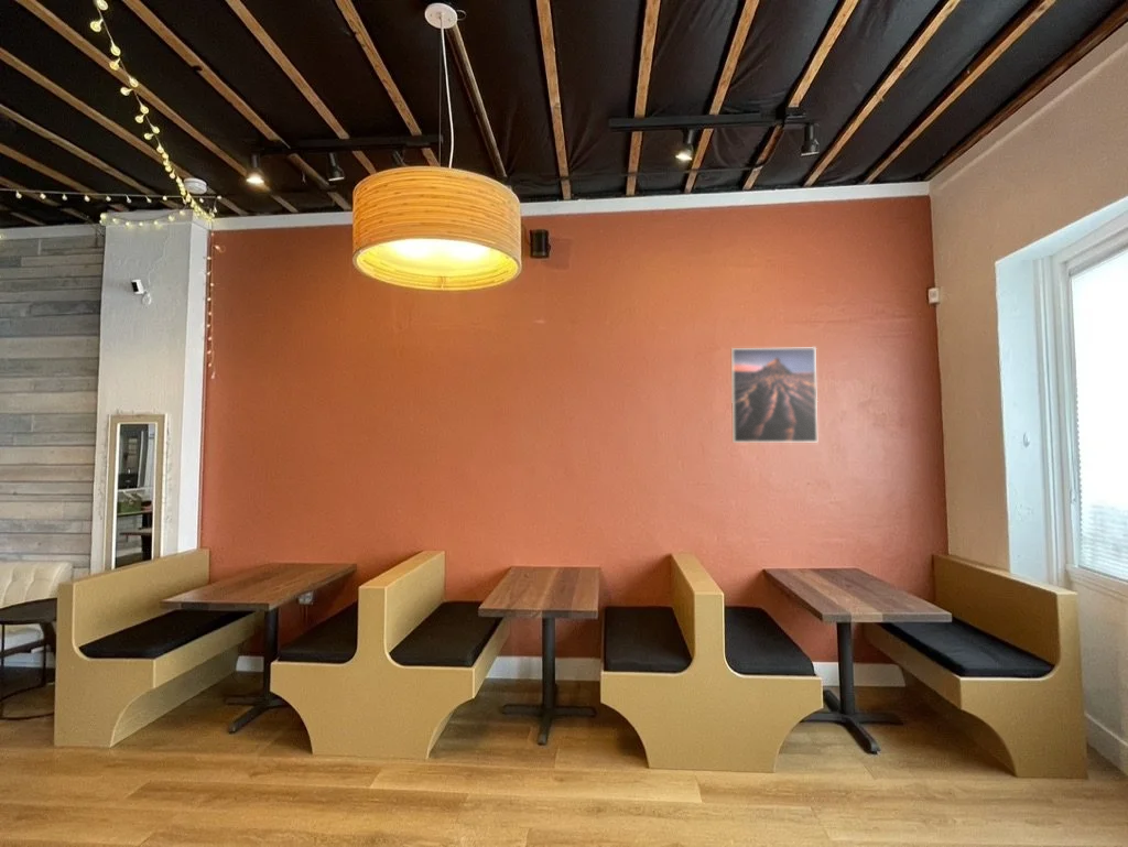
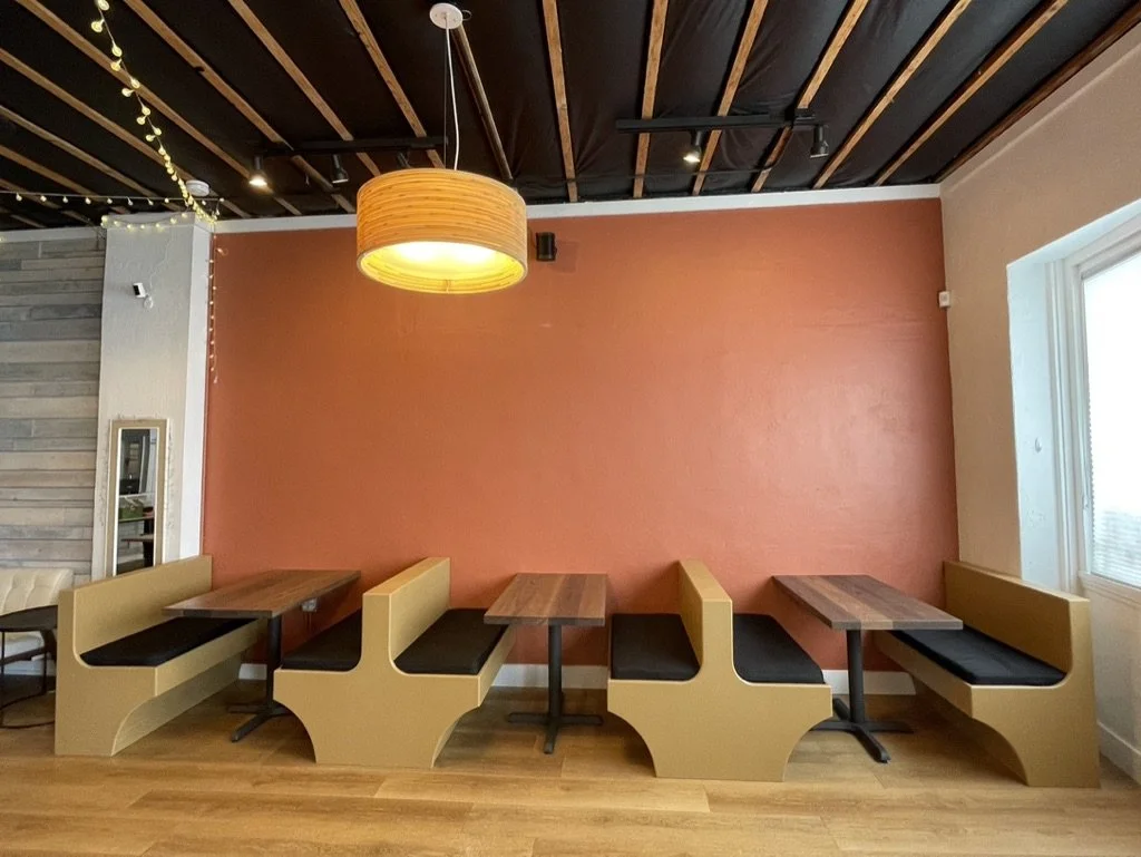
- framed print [730,346,818,444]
